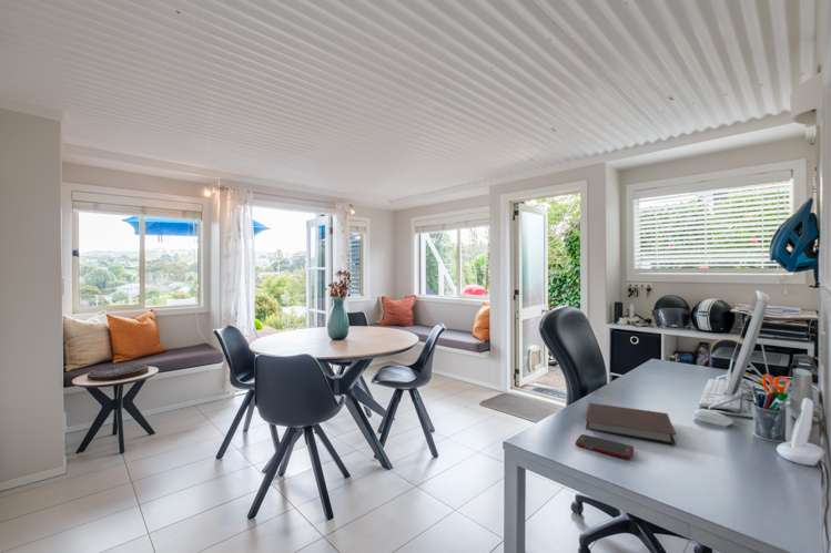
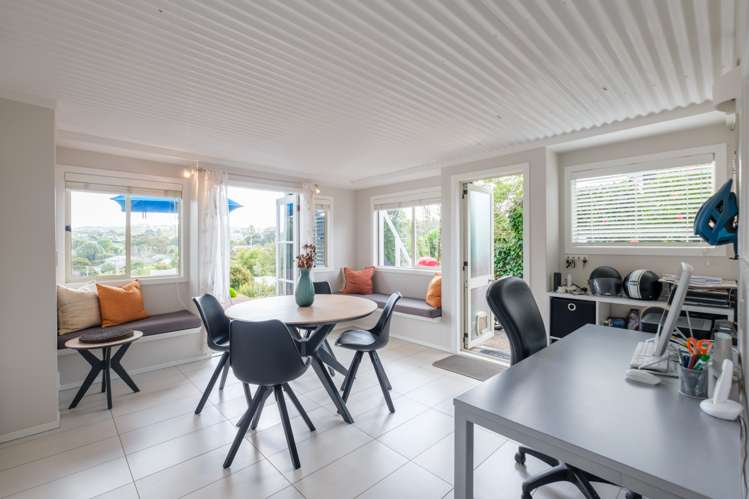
- notebook [585,402,677,446]
- cell phone [575,433,635,460]
